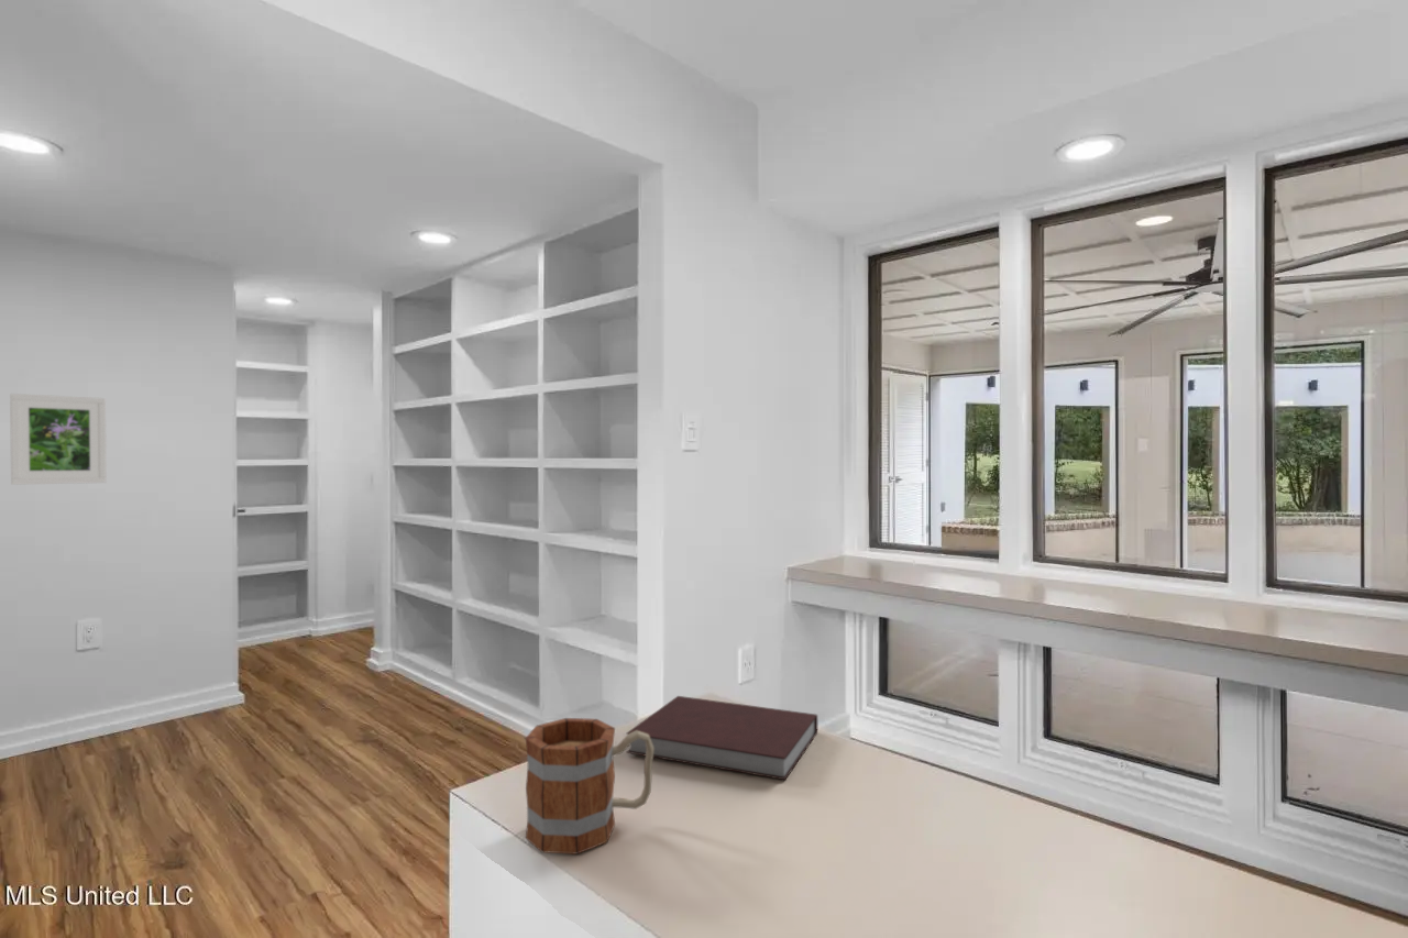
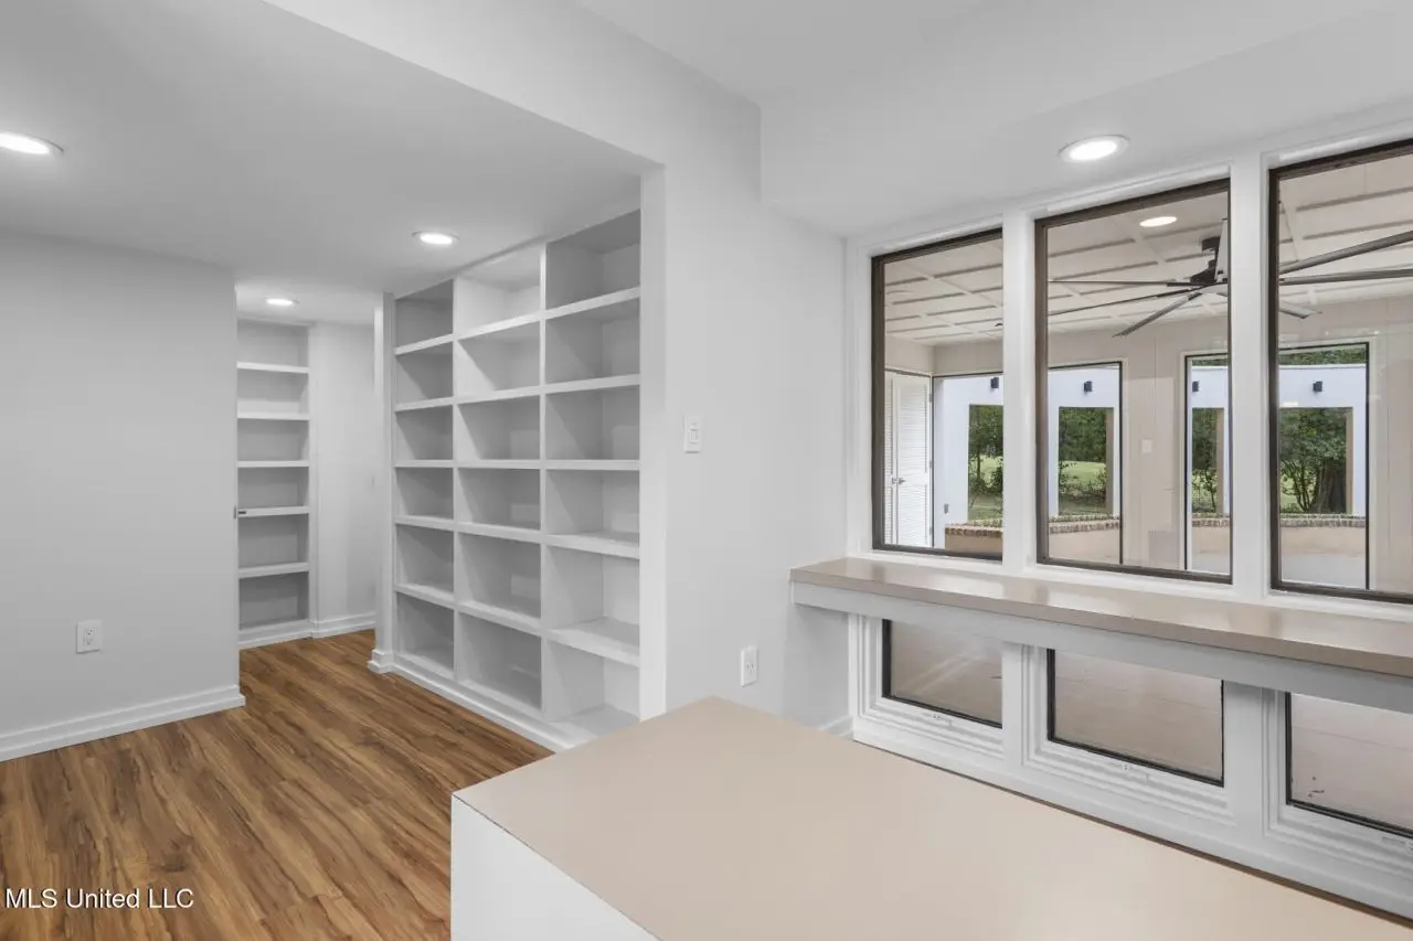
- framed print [9,393,108,486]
- mug [525,717,653,856]
- notebook [626,695,818,781]
